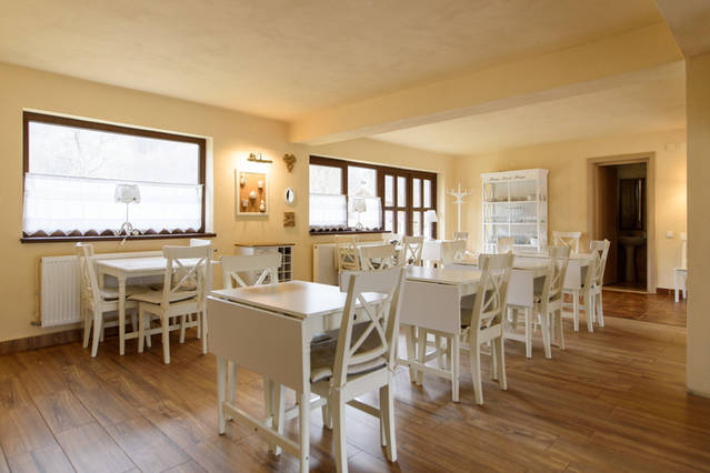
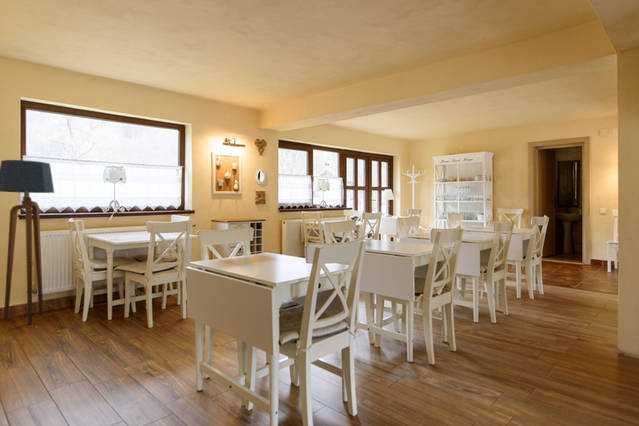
+ floor lamp [0,159,55,325]
